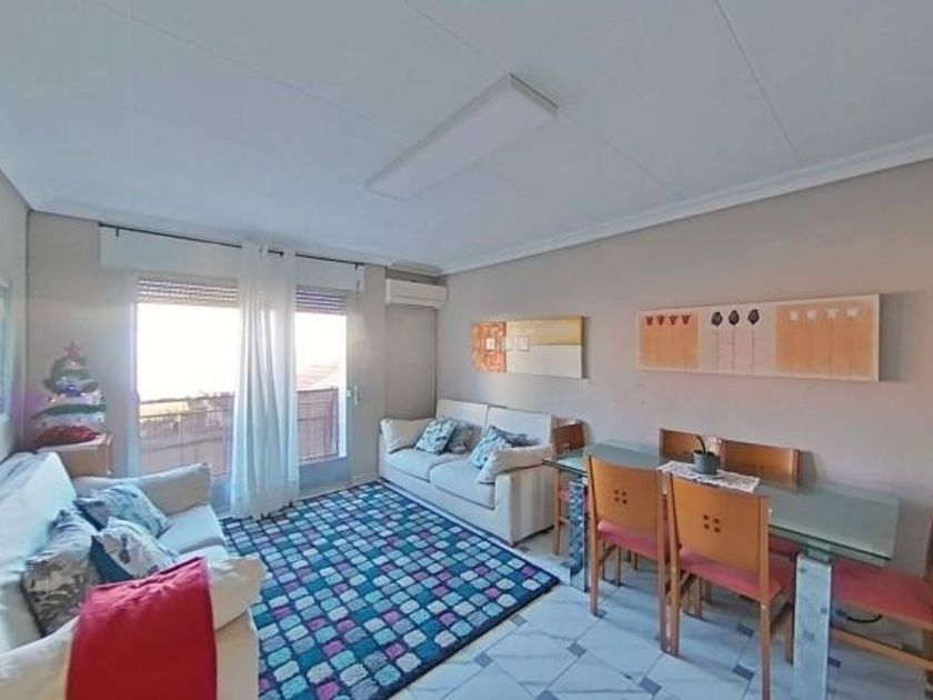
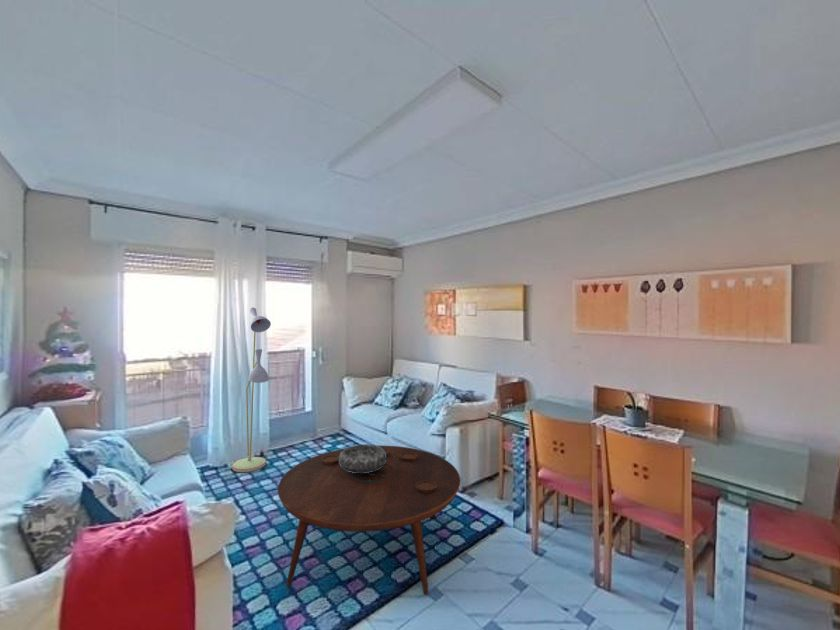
+ floor lamp [231,307,272,473]
+ coffee table [277,445,462,596]
+ decorative bowl [339,443,386,473]
